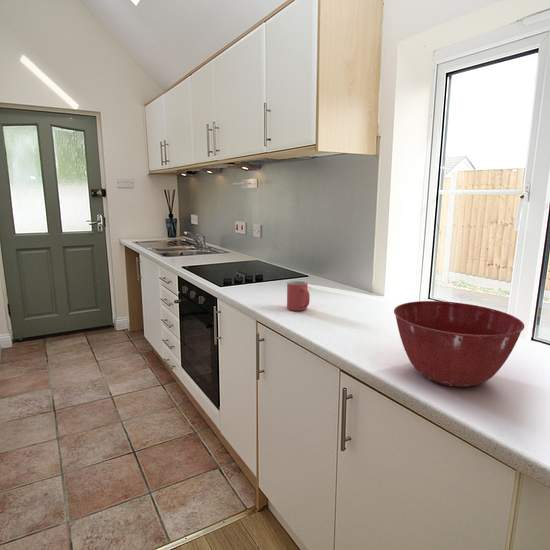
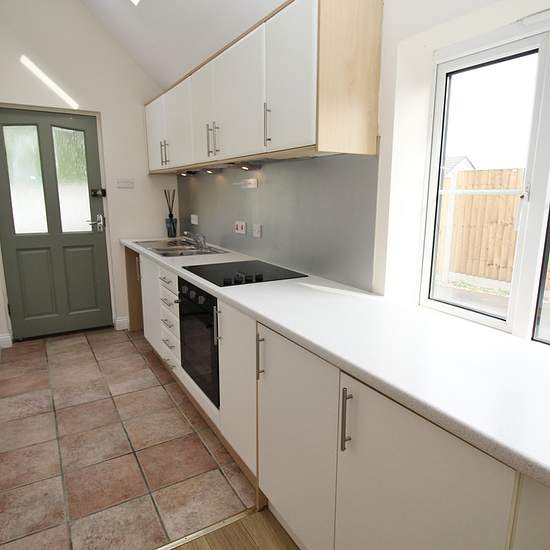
- mug [286,280,311,312]
- mixing bowl [393,300,525,388]
